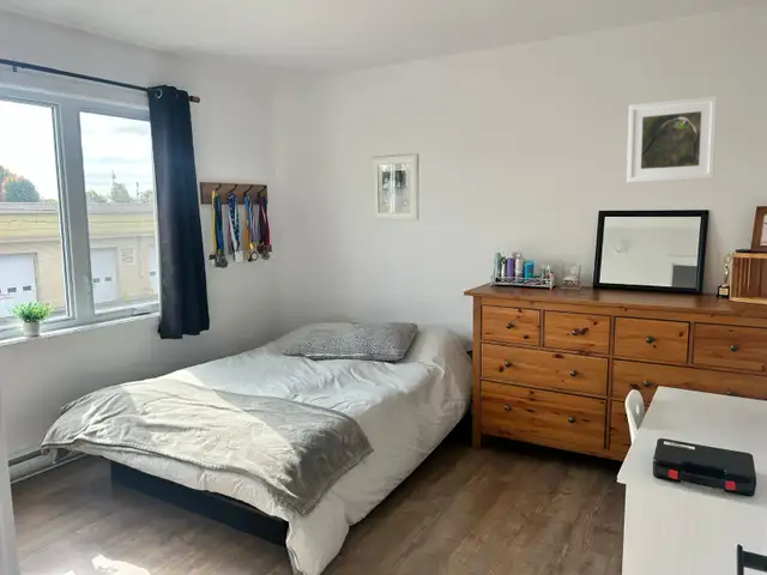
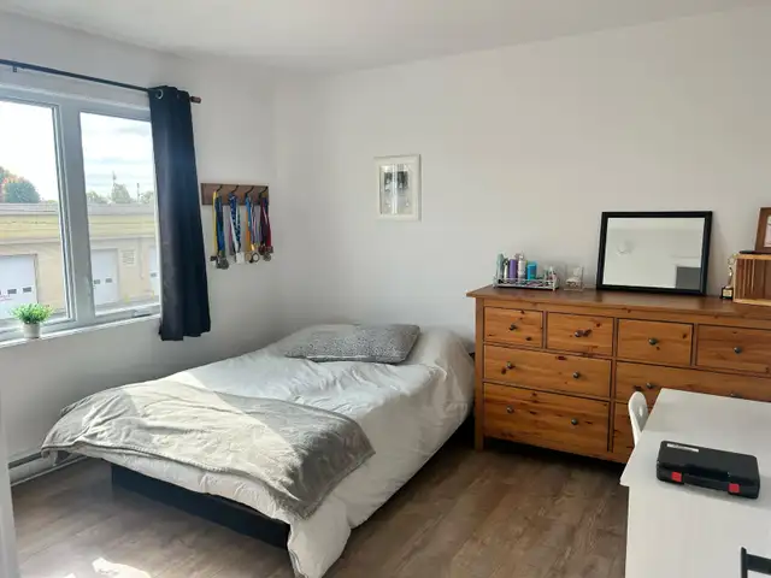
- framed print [626,95,719,183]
